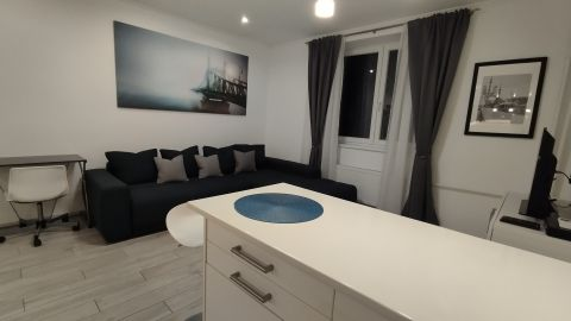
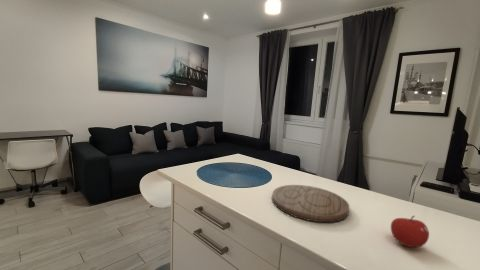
+ fruit [390,215,430,248]
+ cutting board [271,184,350,223]
